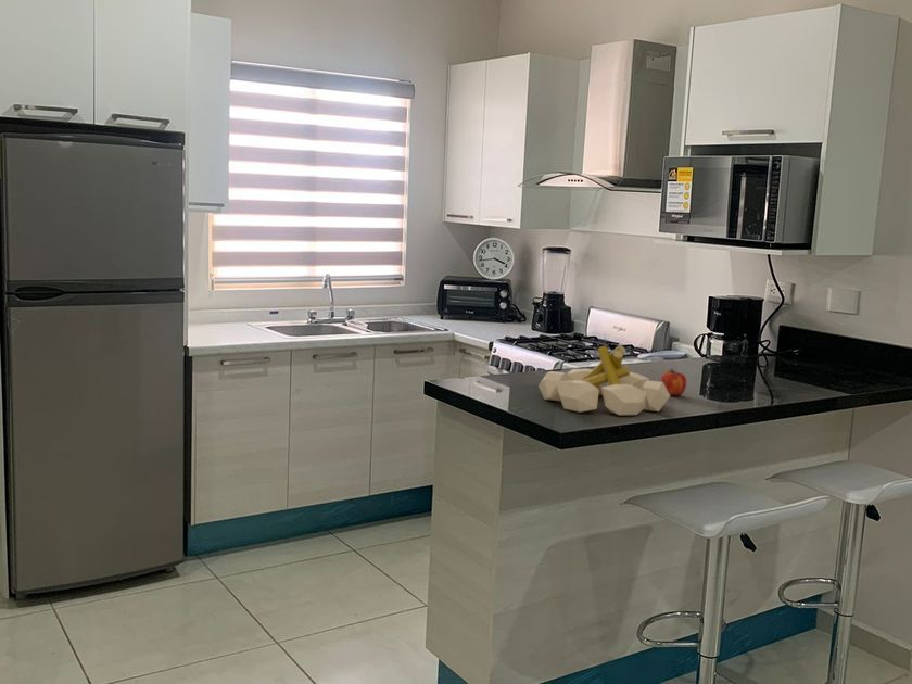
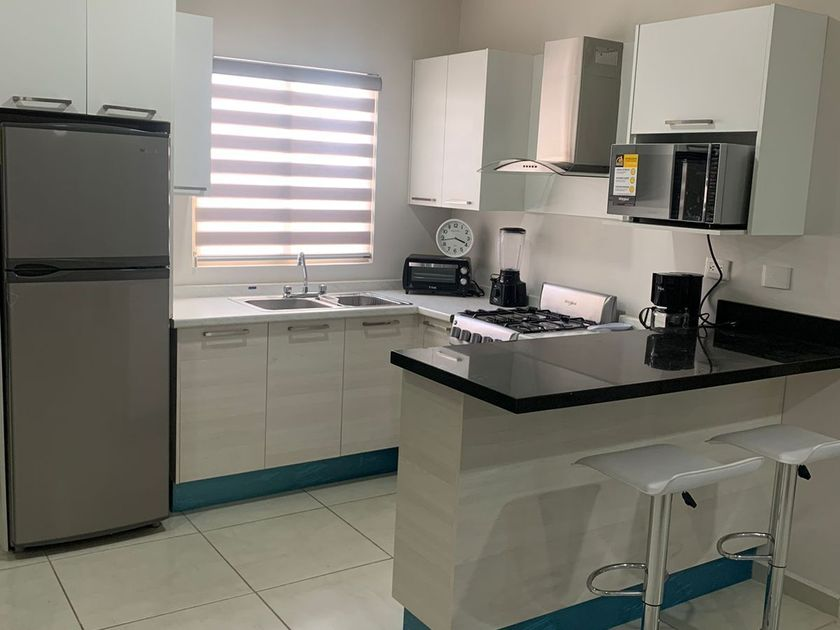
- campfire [537,344,671,416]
- fruit [659,368,687,397]
